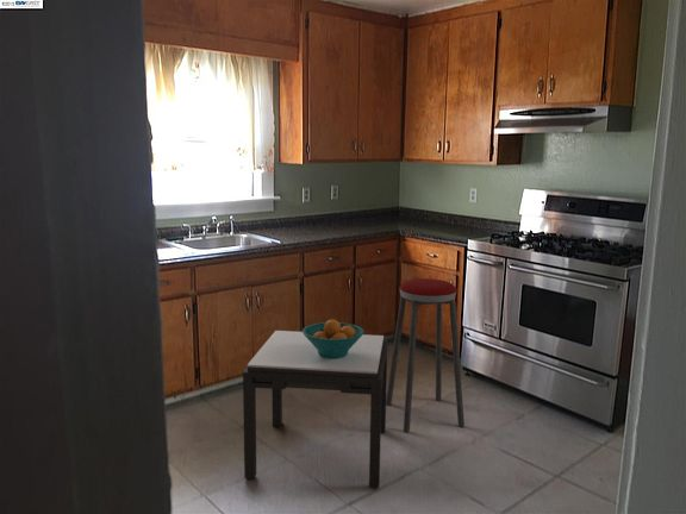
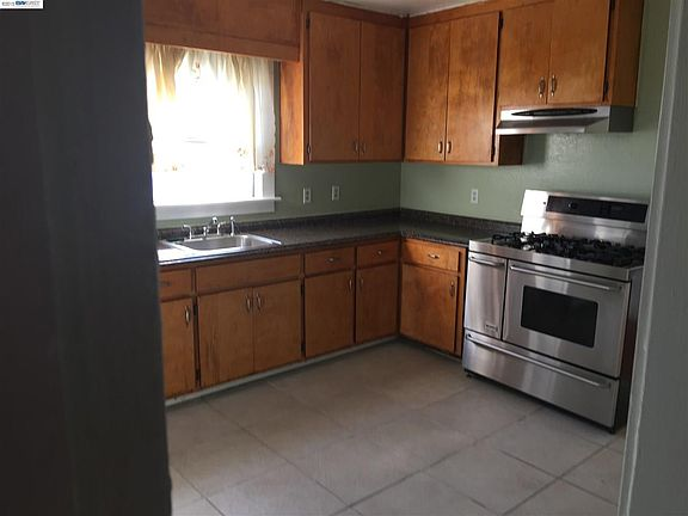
- side table [242,330,388,489]
- music stool [386,277,466,433]
- fruit bowl [301,319,366,358]
